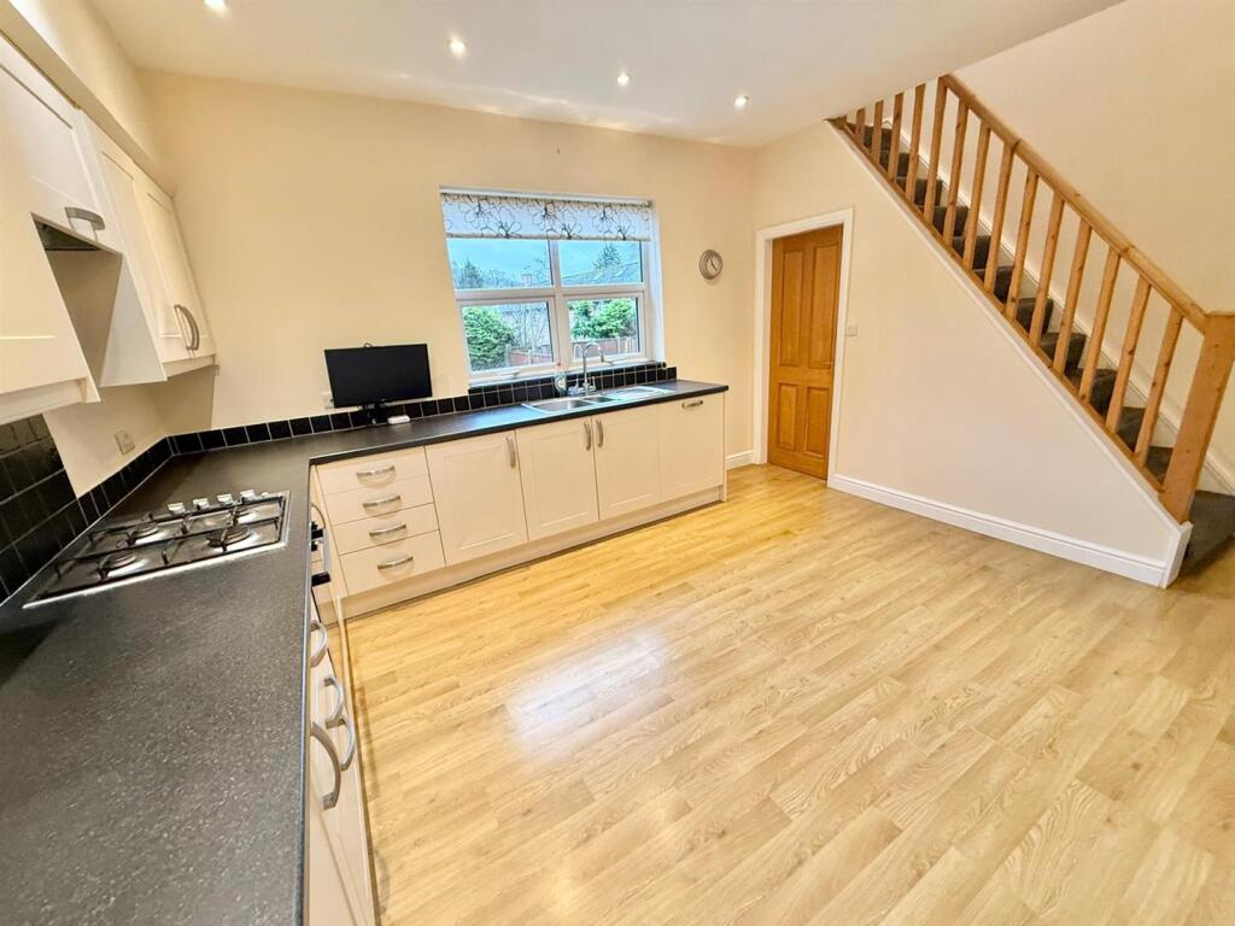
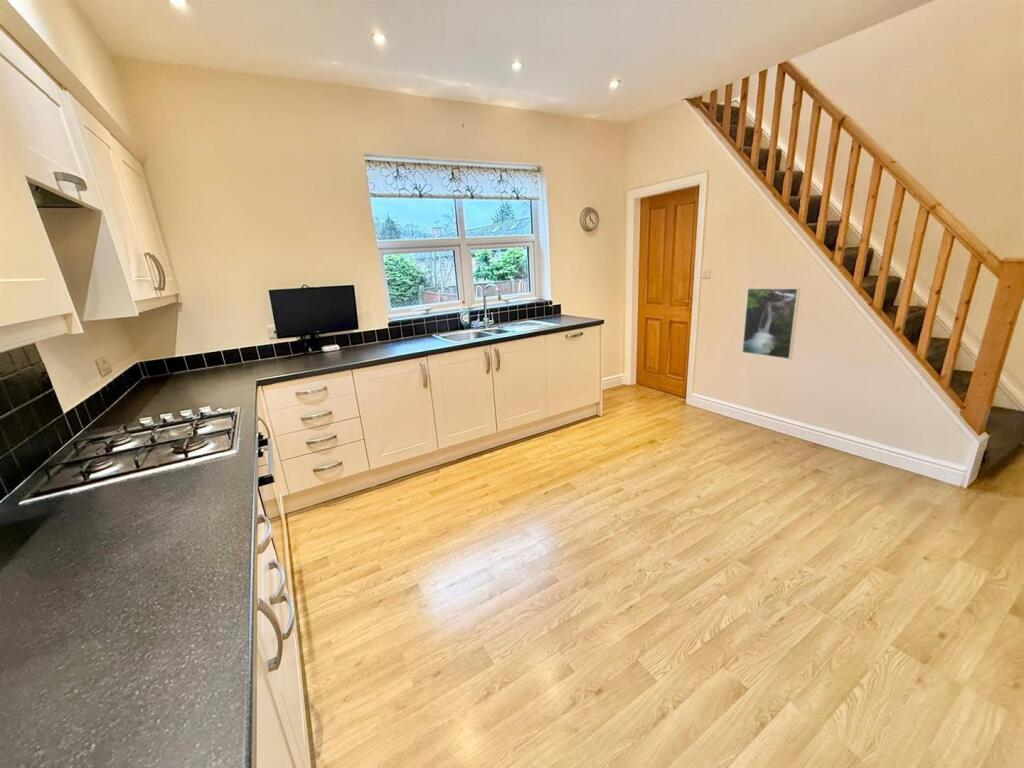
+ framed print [741,287,801,360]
